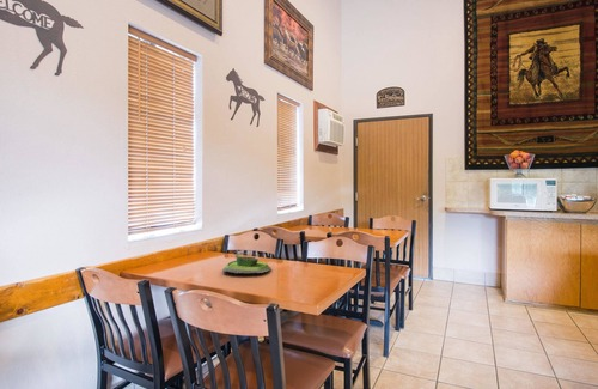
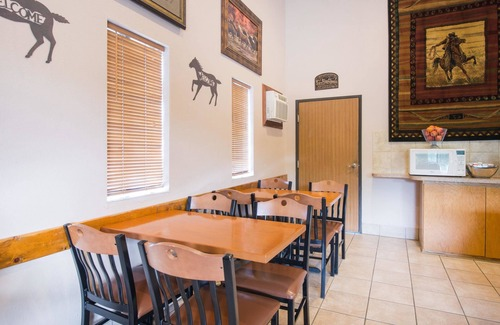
- plant pot [221,251,273,274]
